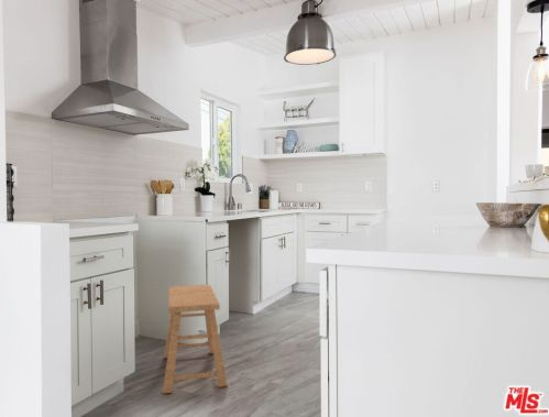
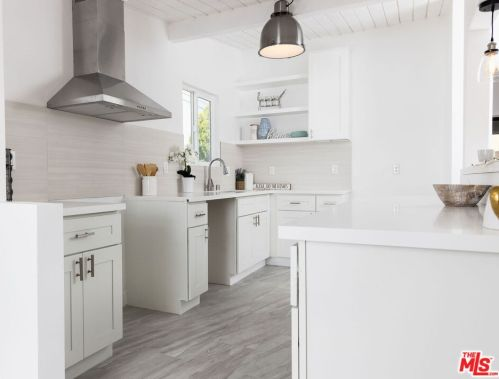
- stool [162,284,229,395]
